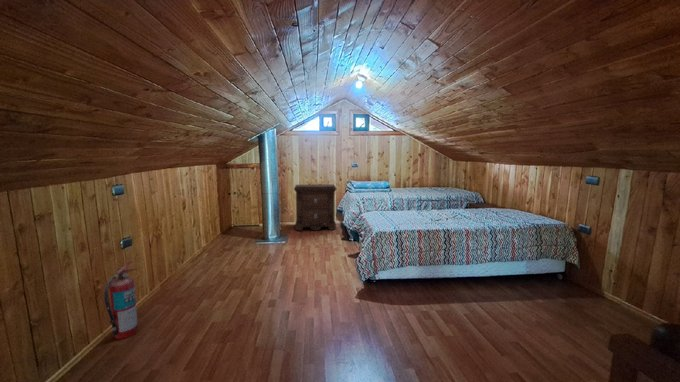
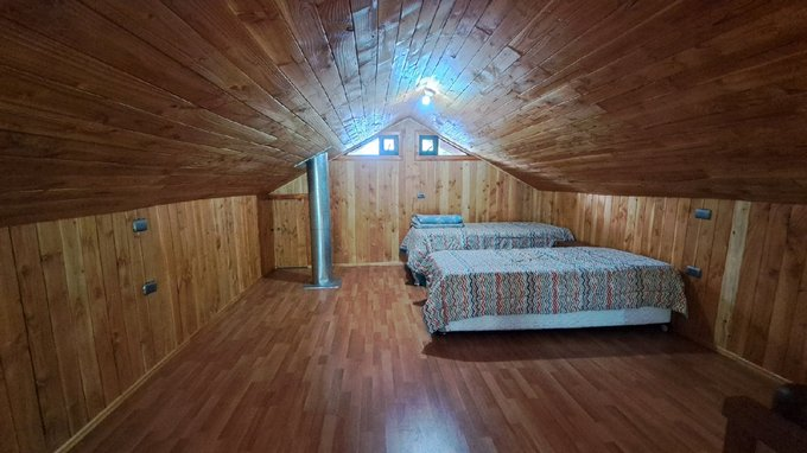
- fire extinguisher [103,260,139,340]
- nightstand [293,184,338,232]
